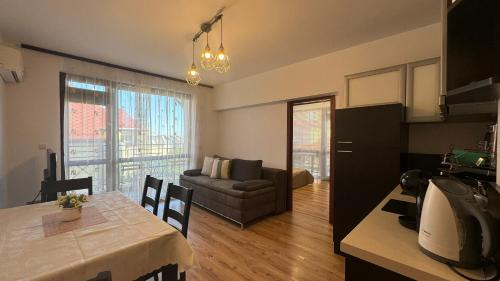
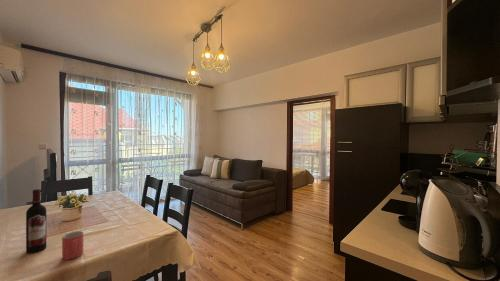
+ mug [61,230,84,261]
+ wine bottle [25,188,47,254]
